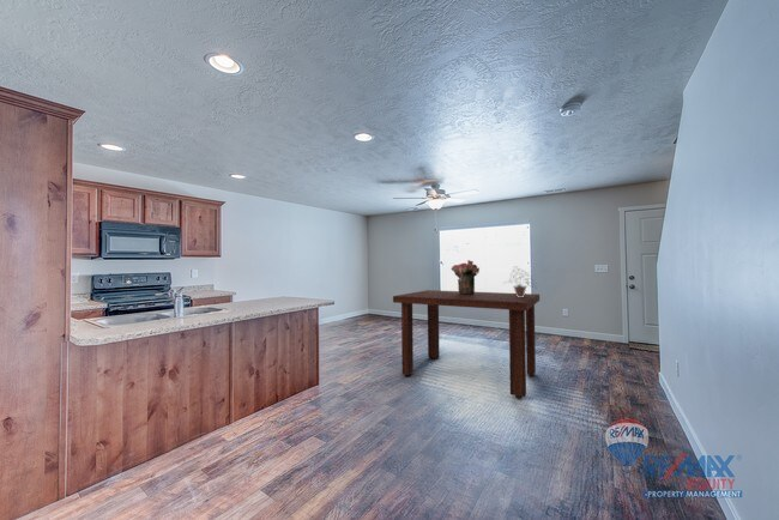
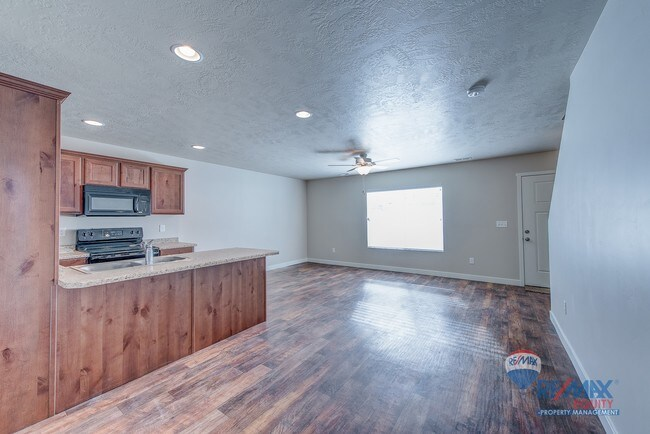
- potted plant [505,266,538,297]
- bouquet [449,259,481,295]
- dining table [392,289,541,399]
